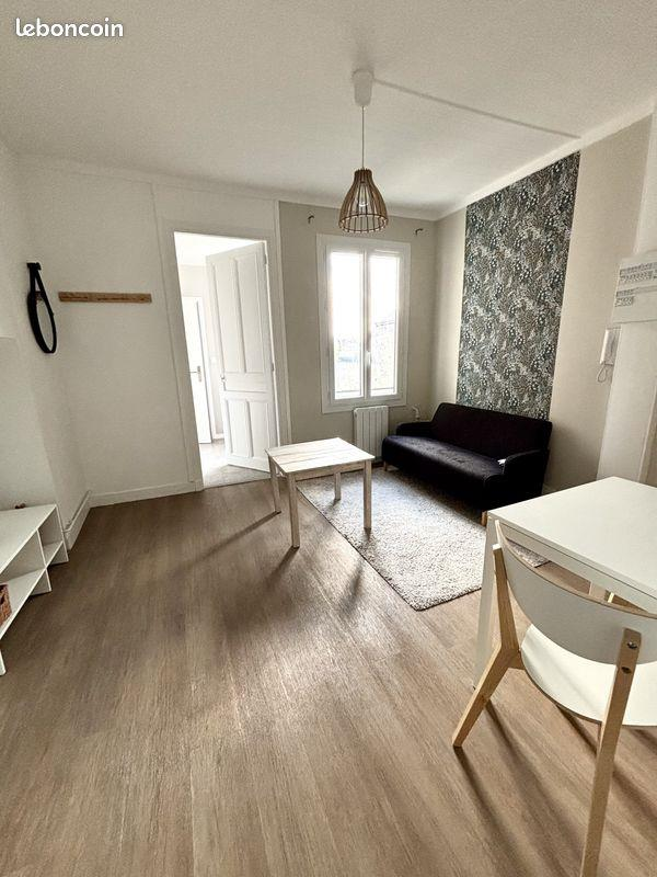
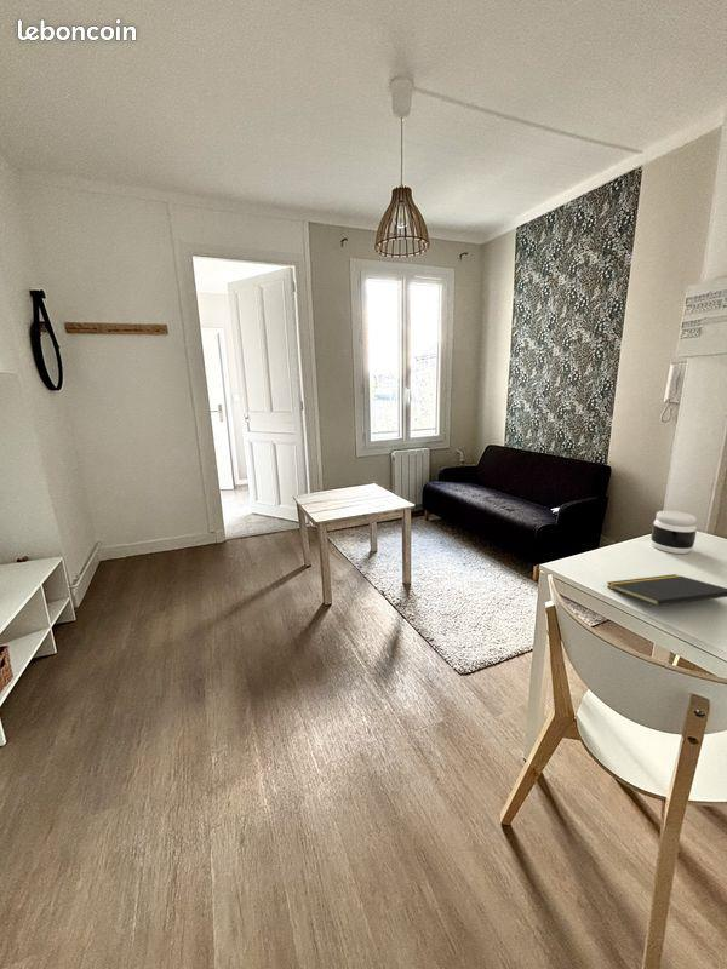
+ jar [649,510,698,555]
+ notepad [606,573,727,607]
